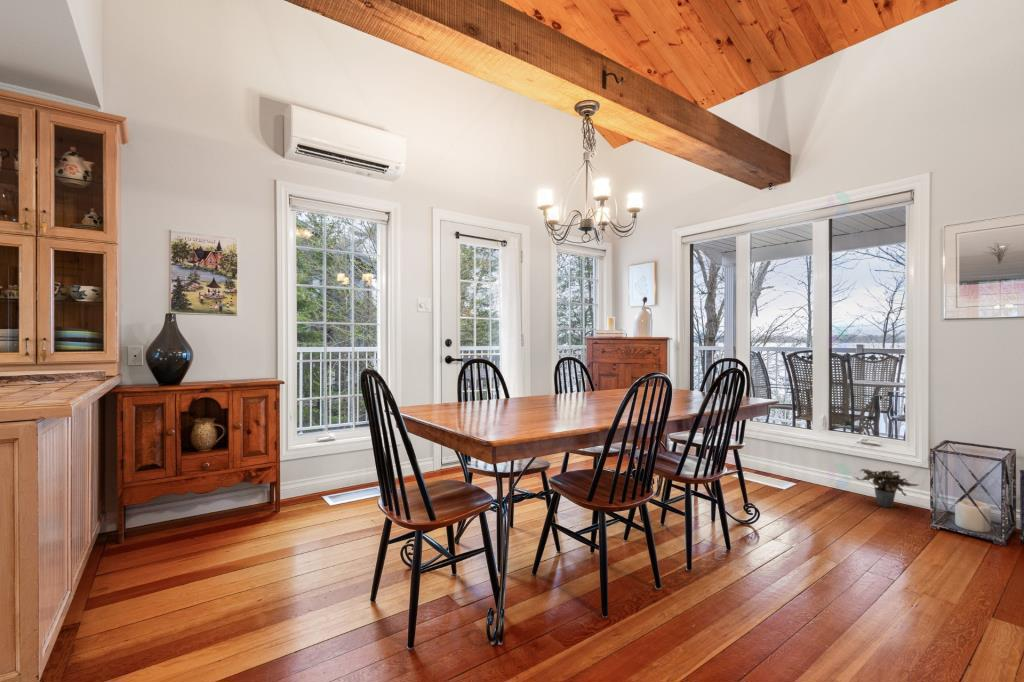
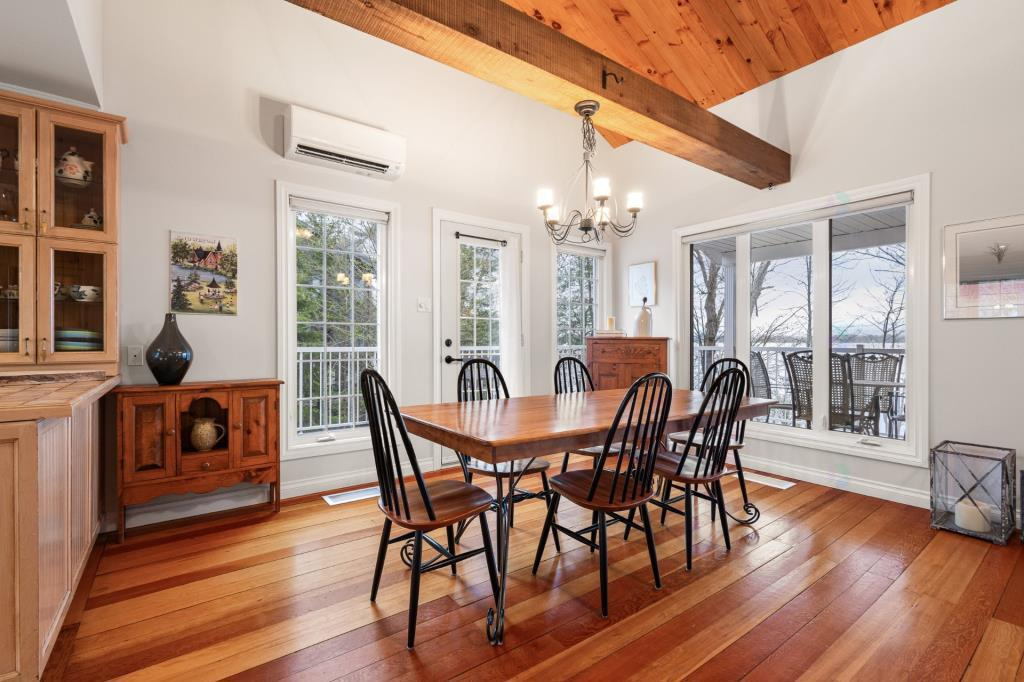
- potted plant [852,468,920,508]
